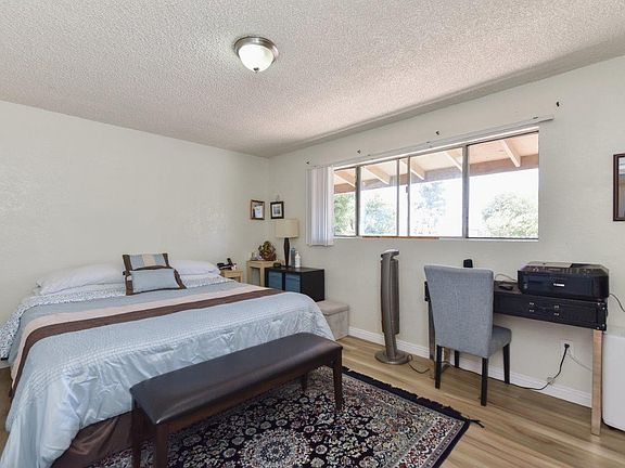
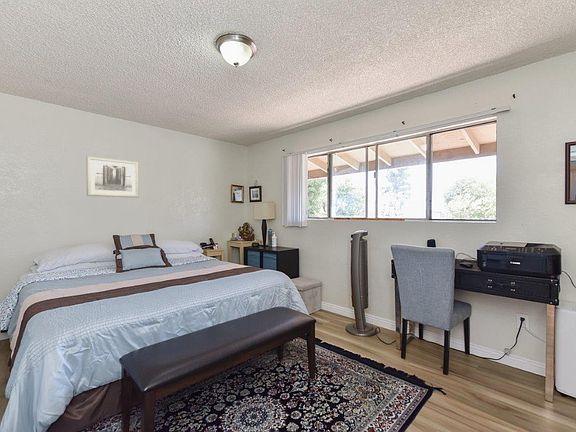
+ wall art [86,155,140,199]
